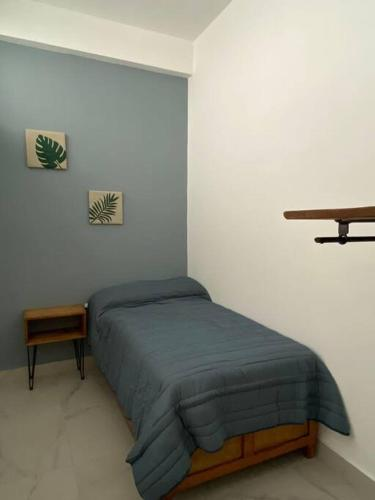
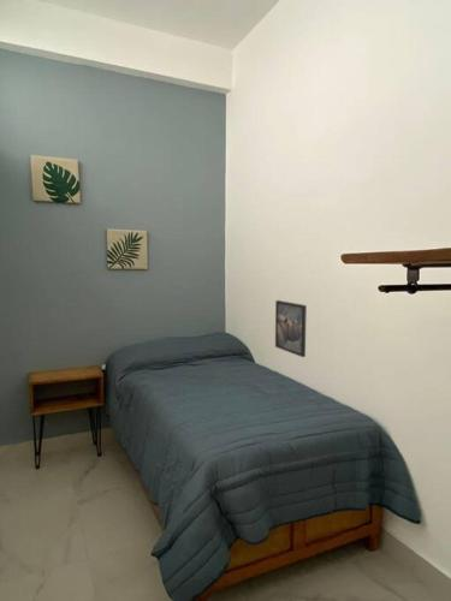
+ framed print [274,299,308,358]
